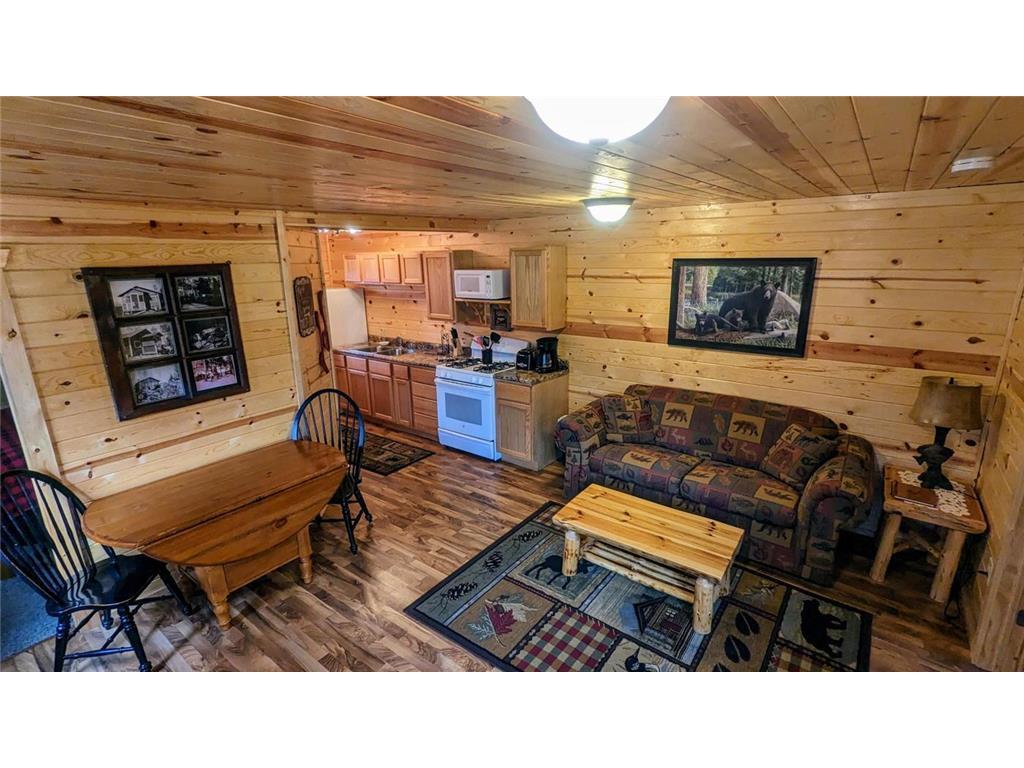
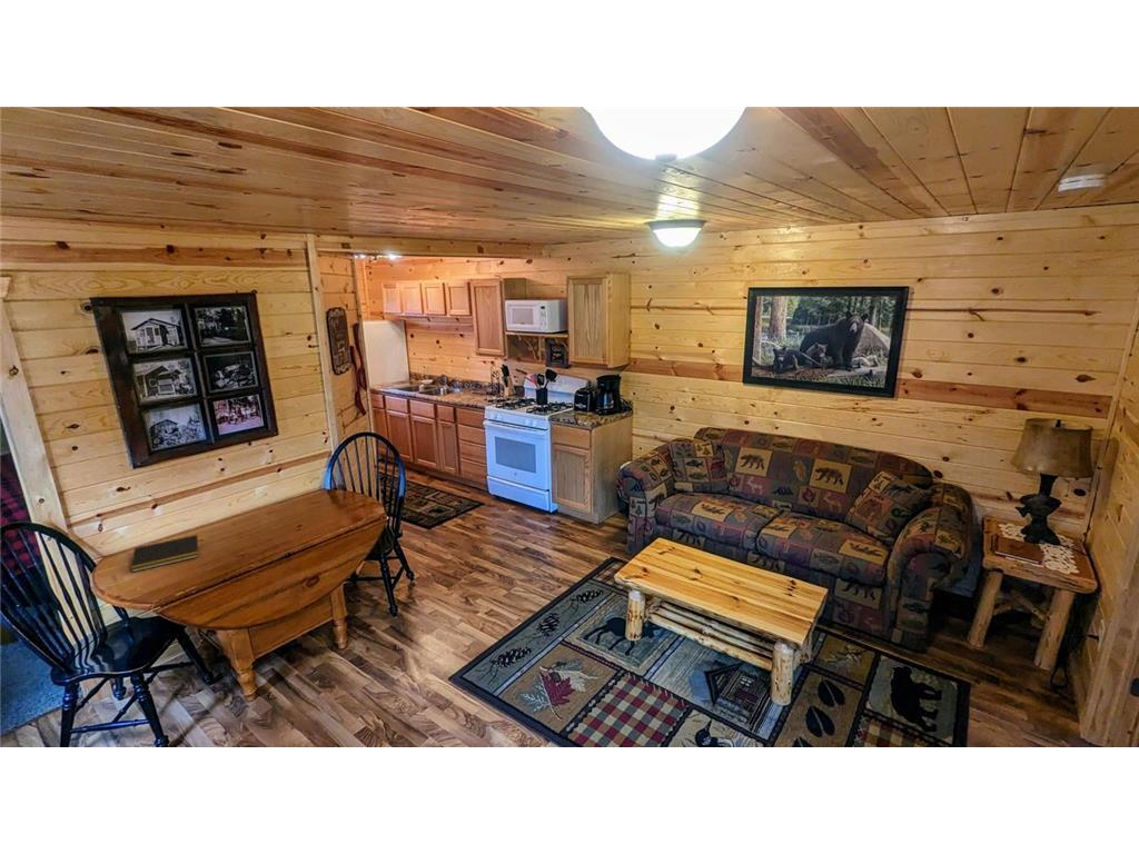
+ notepad [130,534,199,574]
